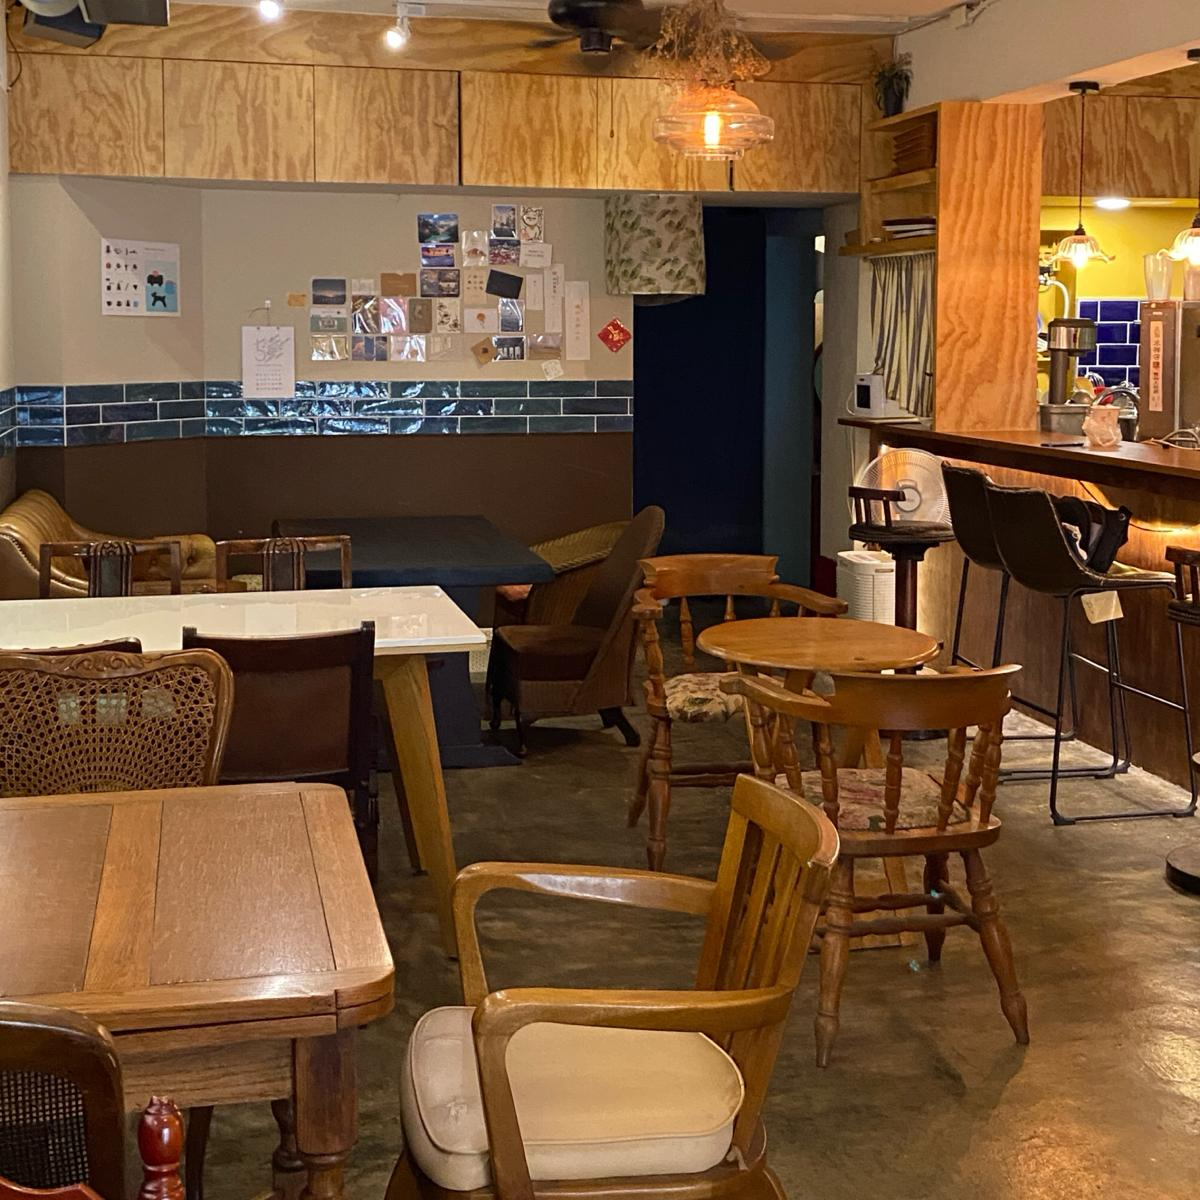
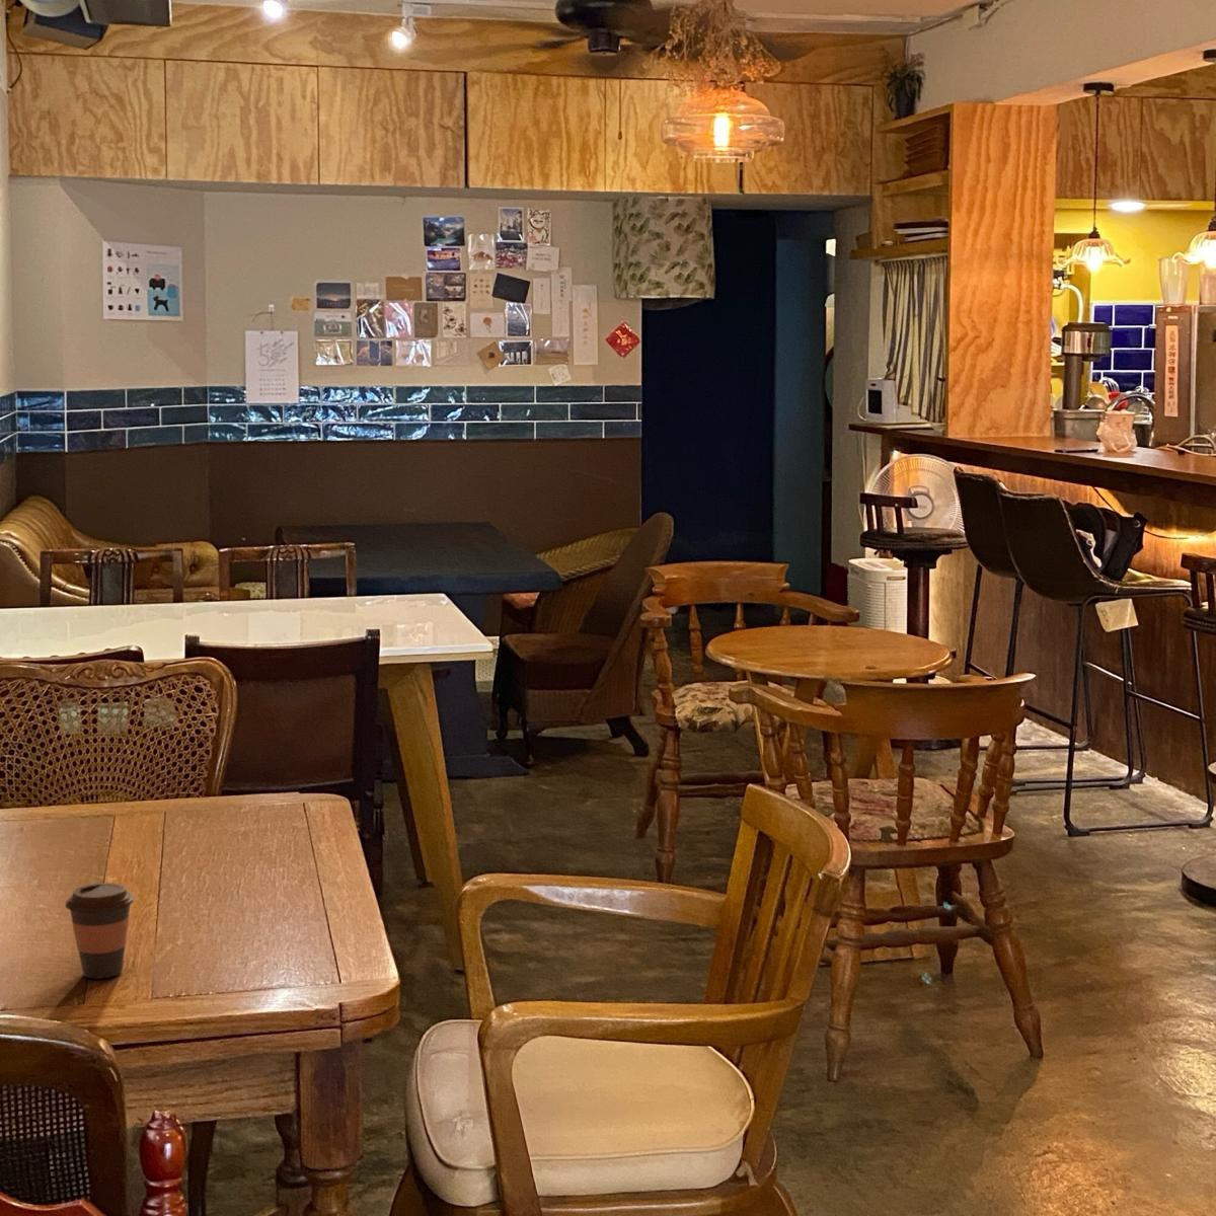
+ coffee cup [63,882,136,980]
